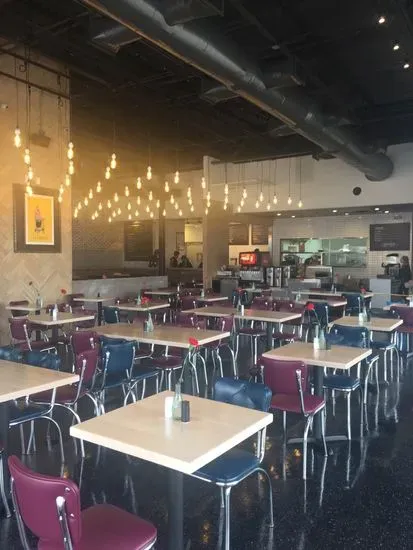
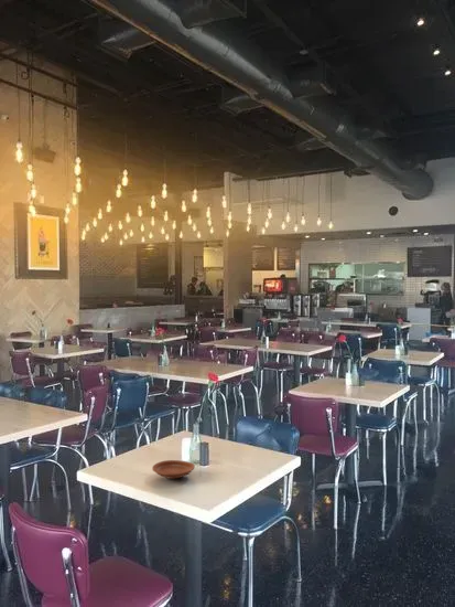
+ plate [151,459,196,480]
